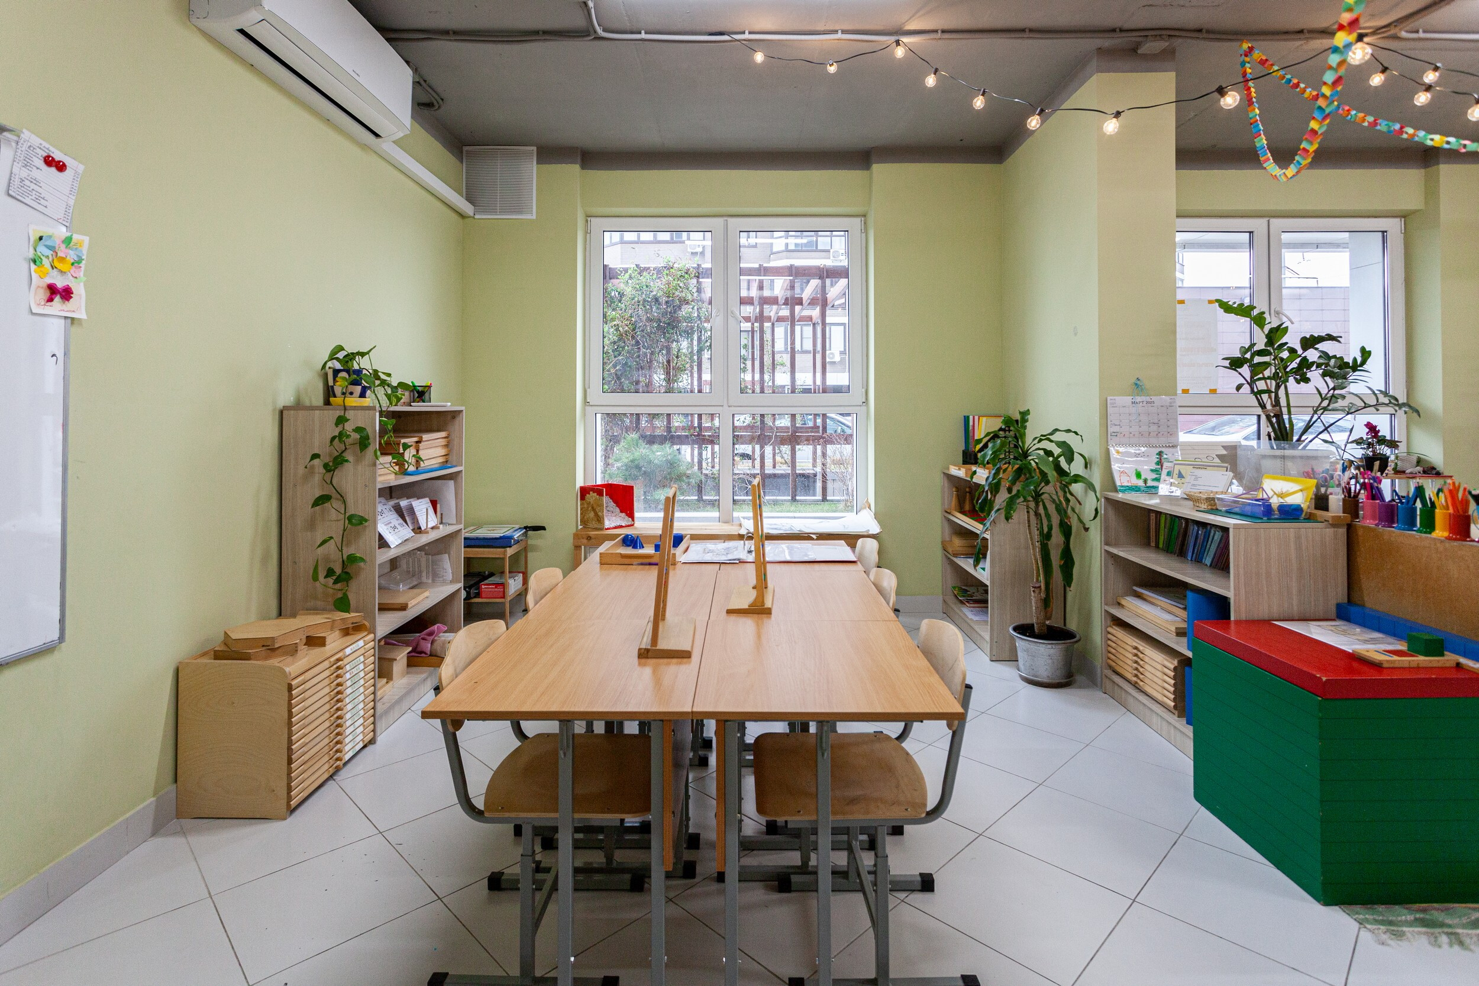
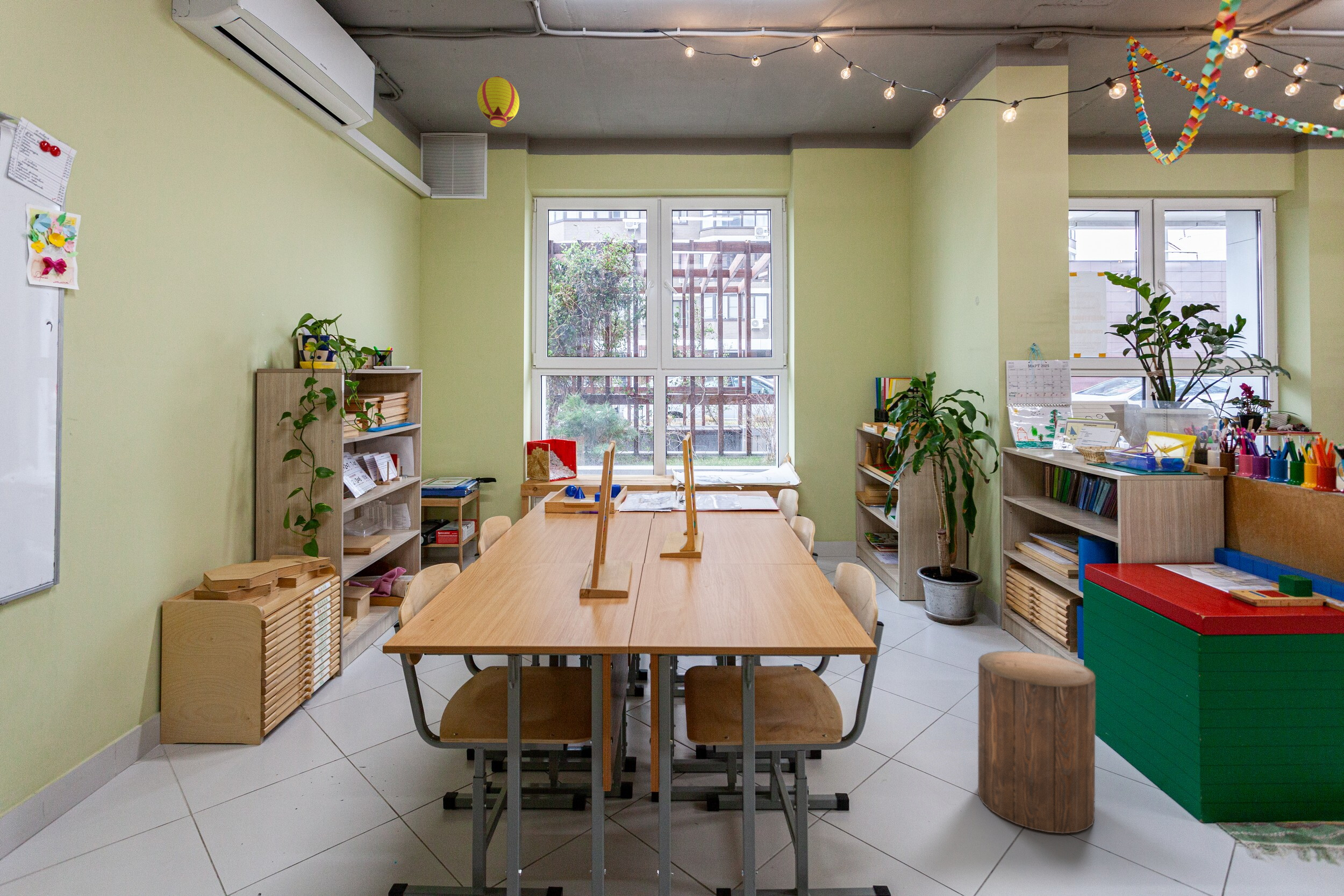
+ paper lantern [477,76,520,128]
+ stool [977,650,1096,834]
